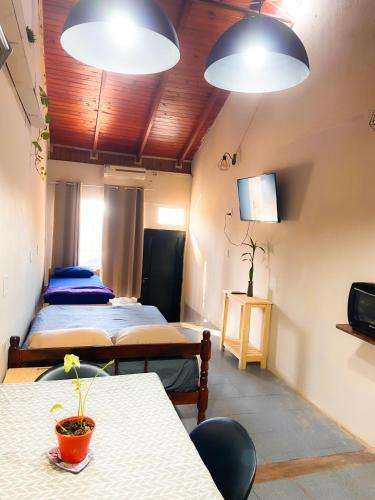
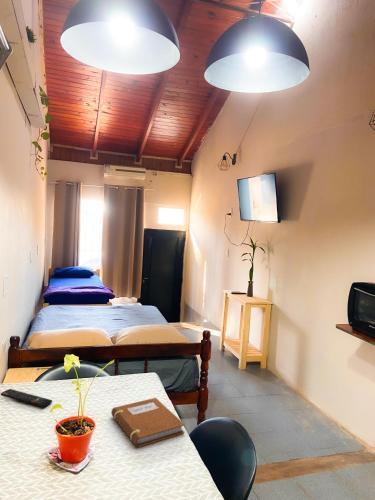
+ notebook [110,397,186,448]
+ remote control [0,388,53,408]
